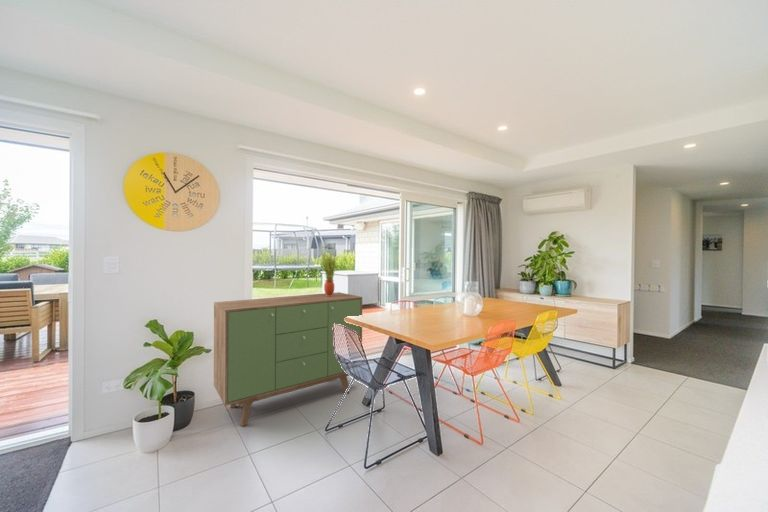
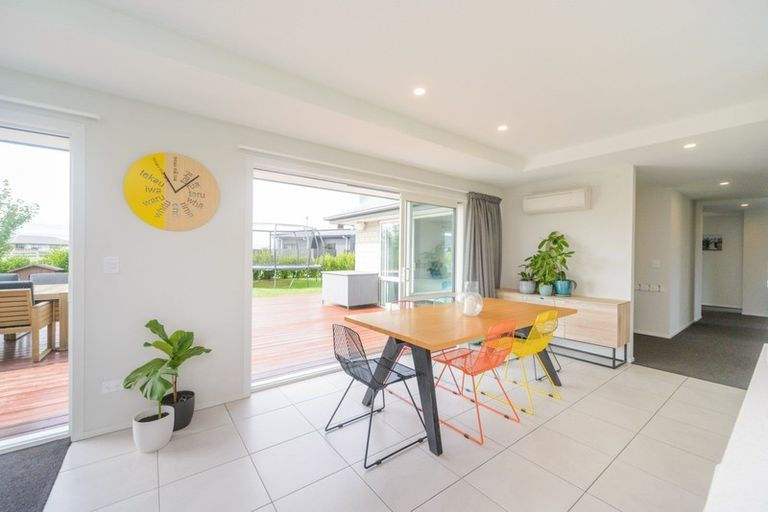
- sideboard [213,291,363,427]
- potted plant [319,249,340,296]
